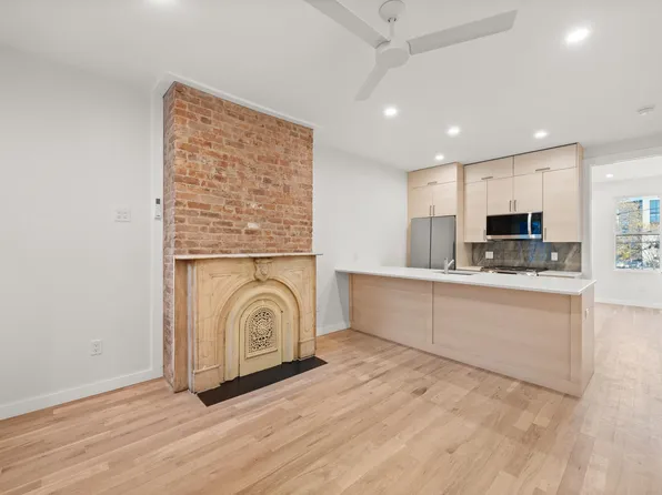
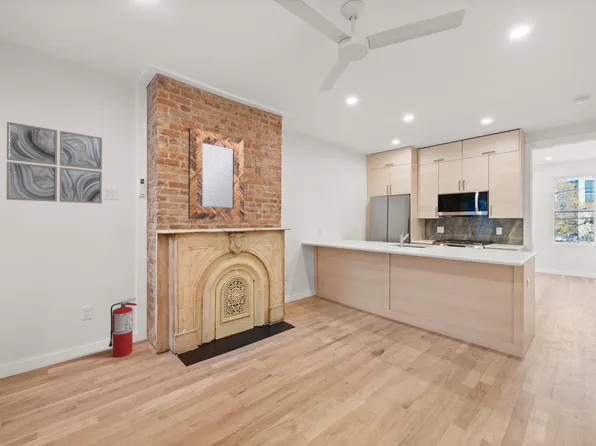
+ home mirror [187,126,245,221]
+ wall art [6,121,103,205]
+ fire extinguisher [108,297,138,358]
